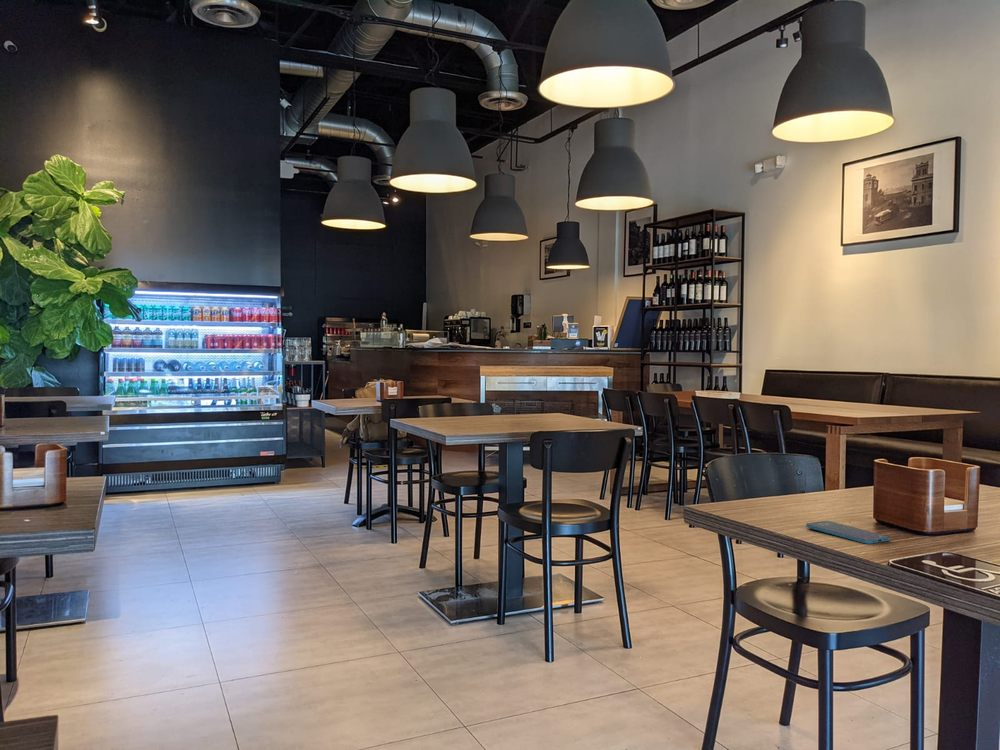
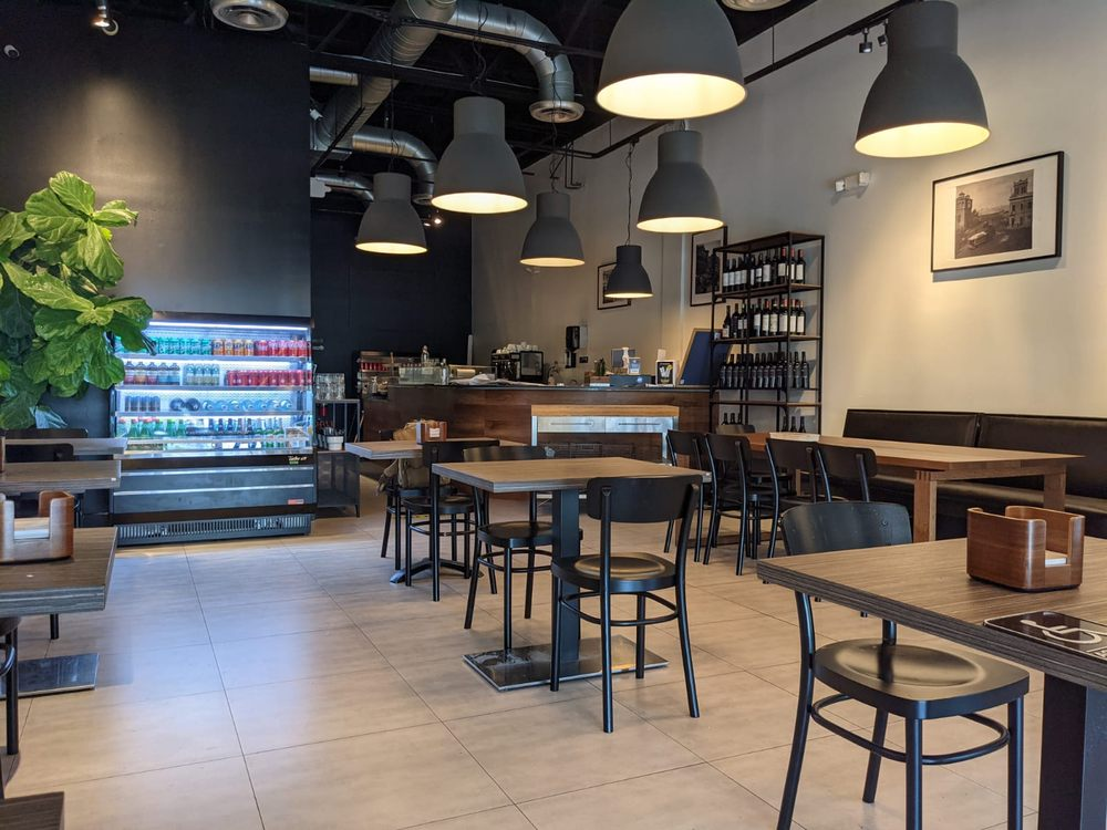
- smartphone [805,520,890,545]
